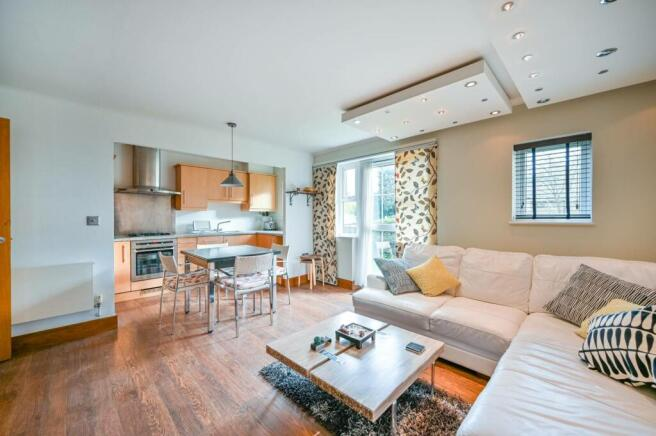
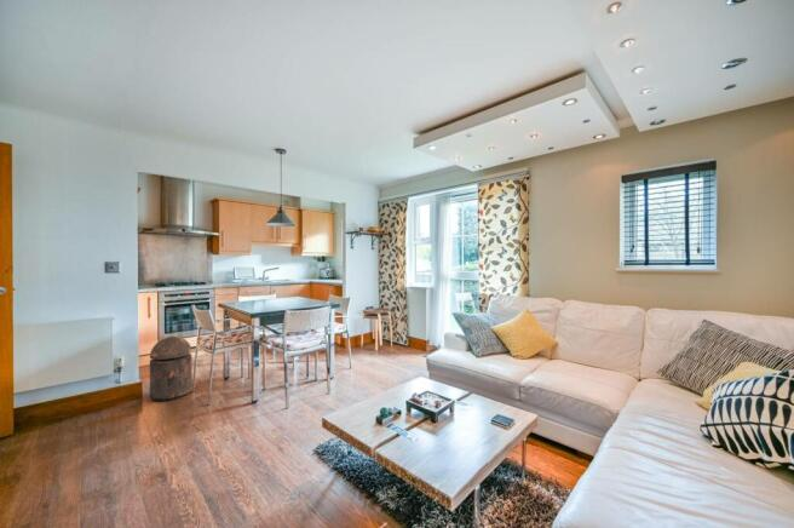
+ trash can [149,335,194,402]
